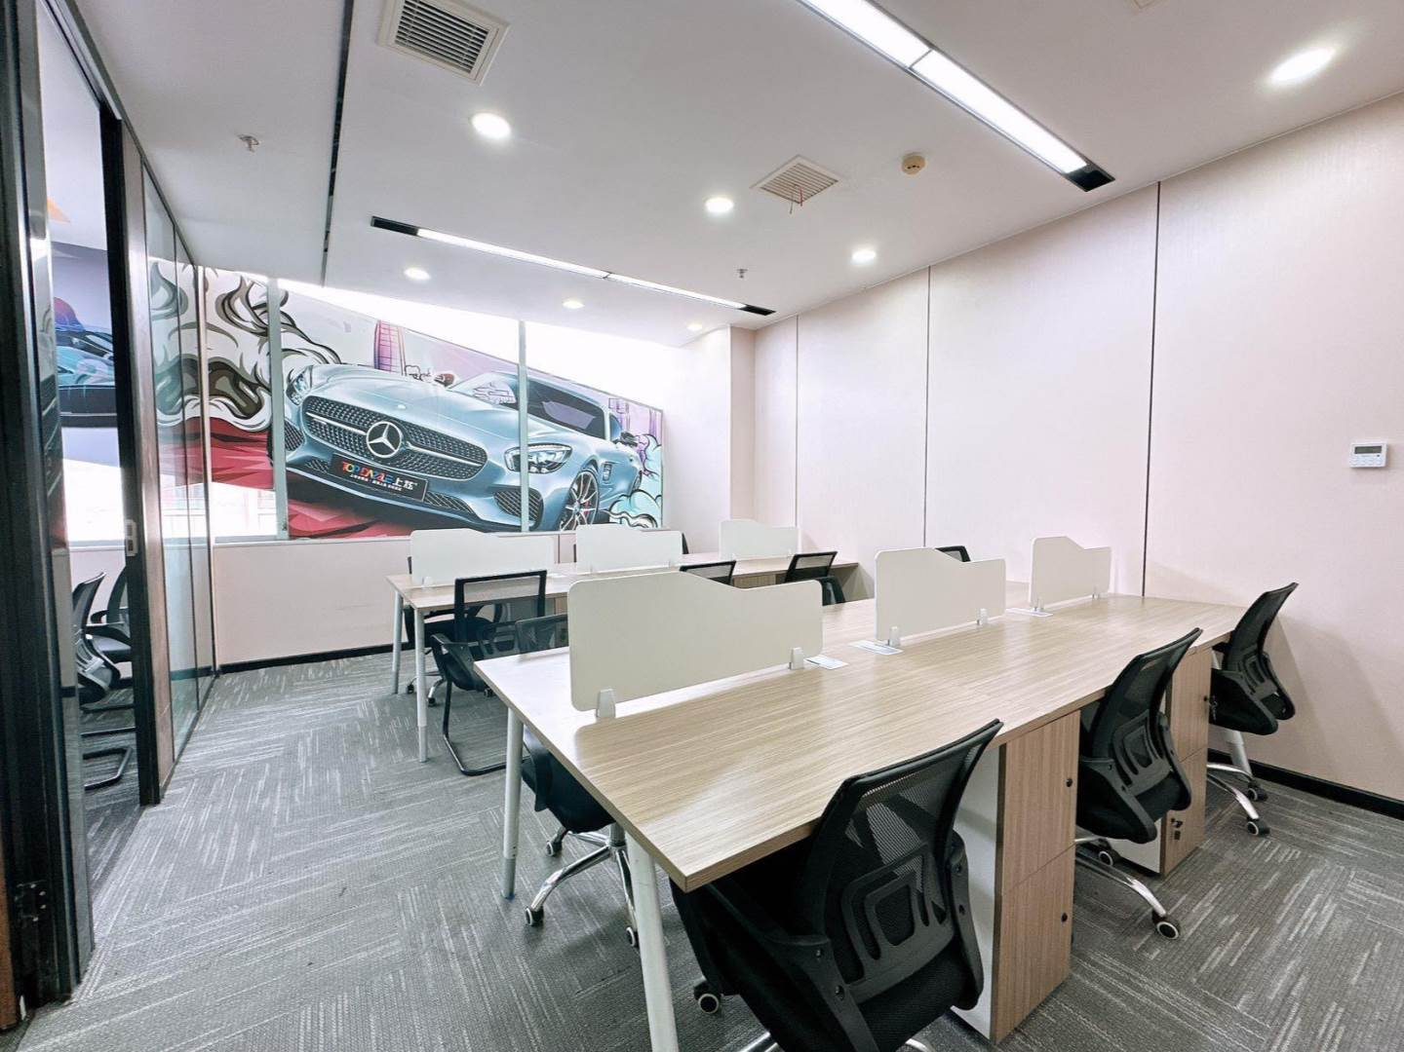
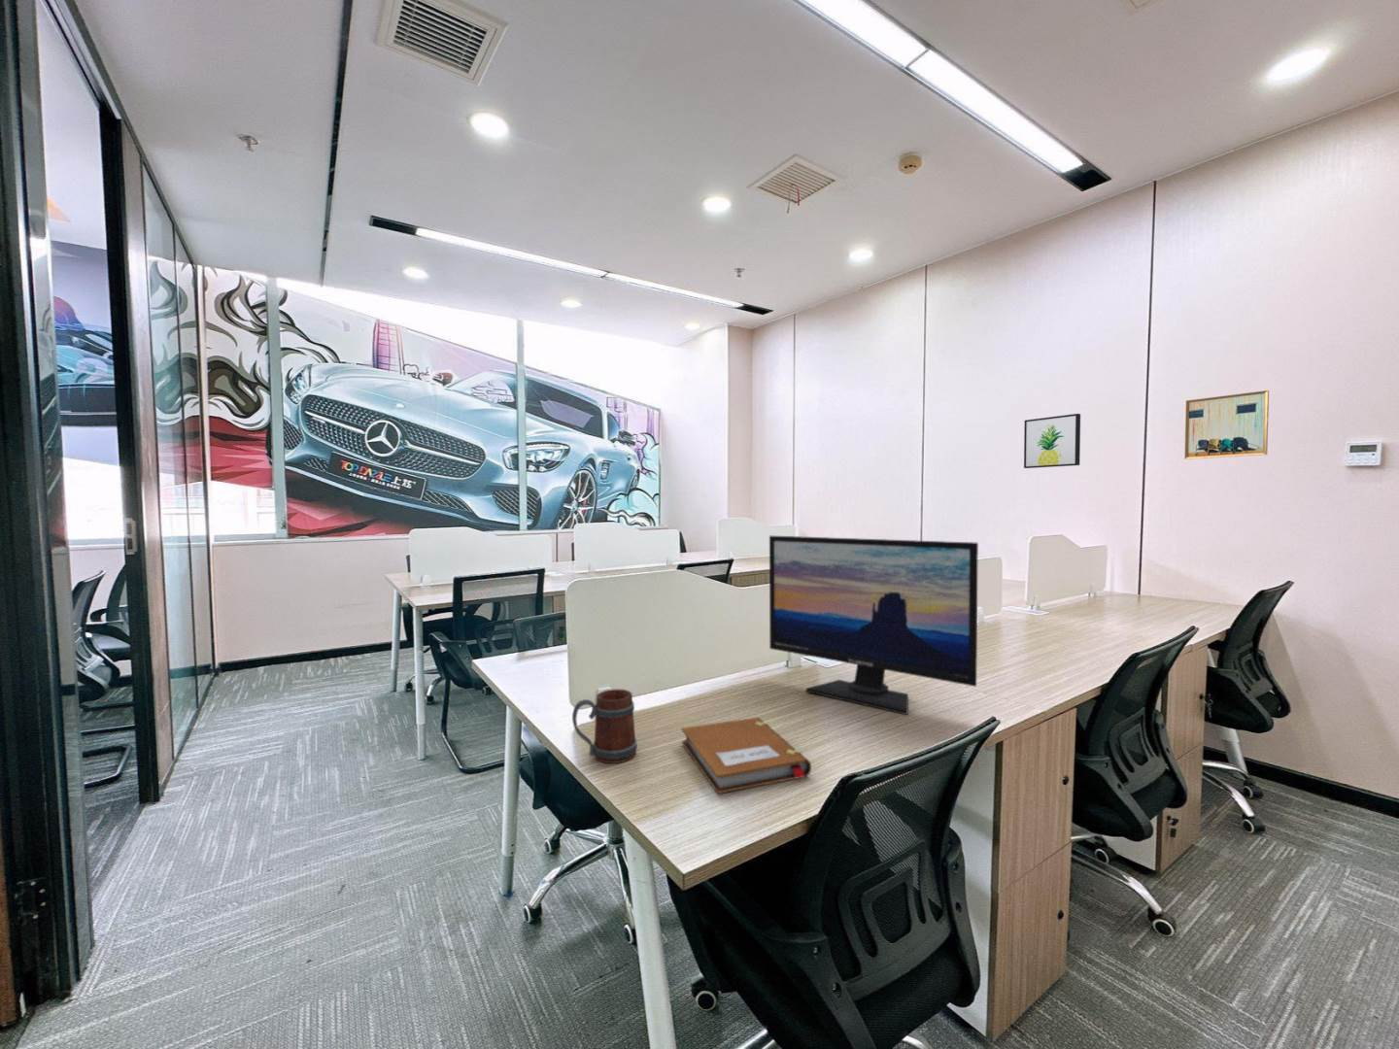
+ mug [572,688,638,765]
+ wall art [1183,389,1270,461]
+ notebook [680,717,812,794]
+ computer monitor [769,536,979,716]
+ wall art [1023,413,1082,469]
